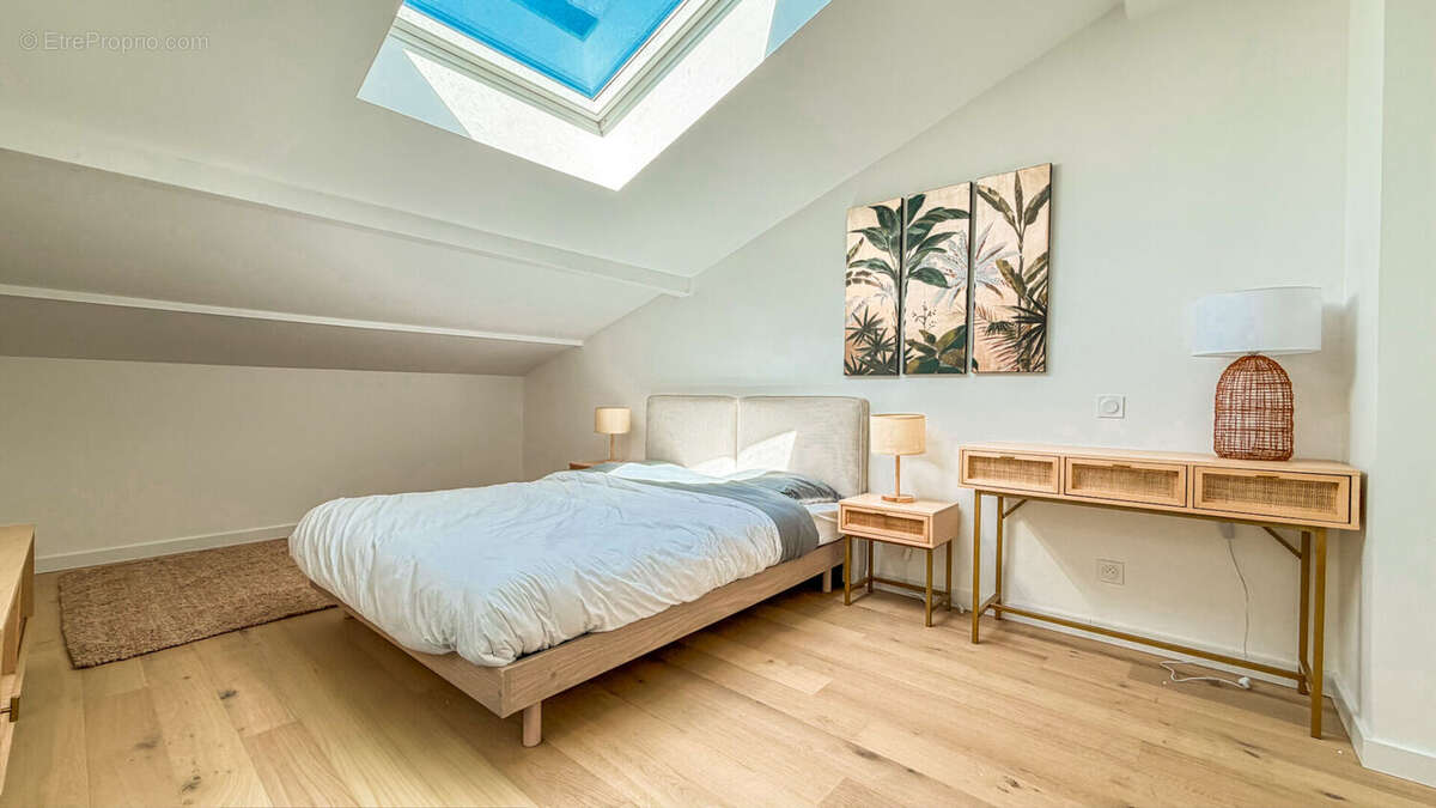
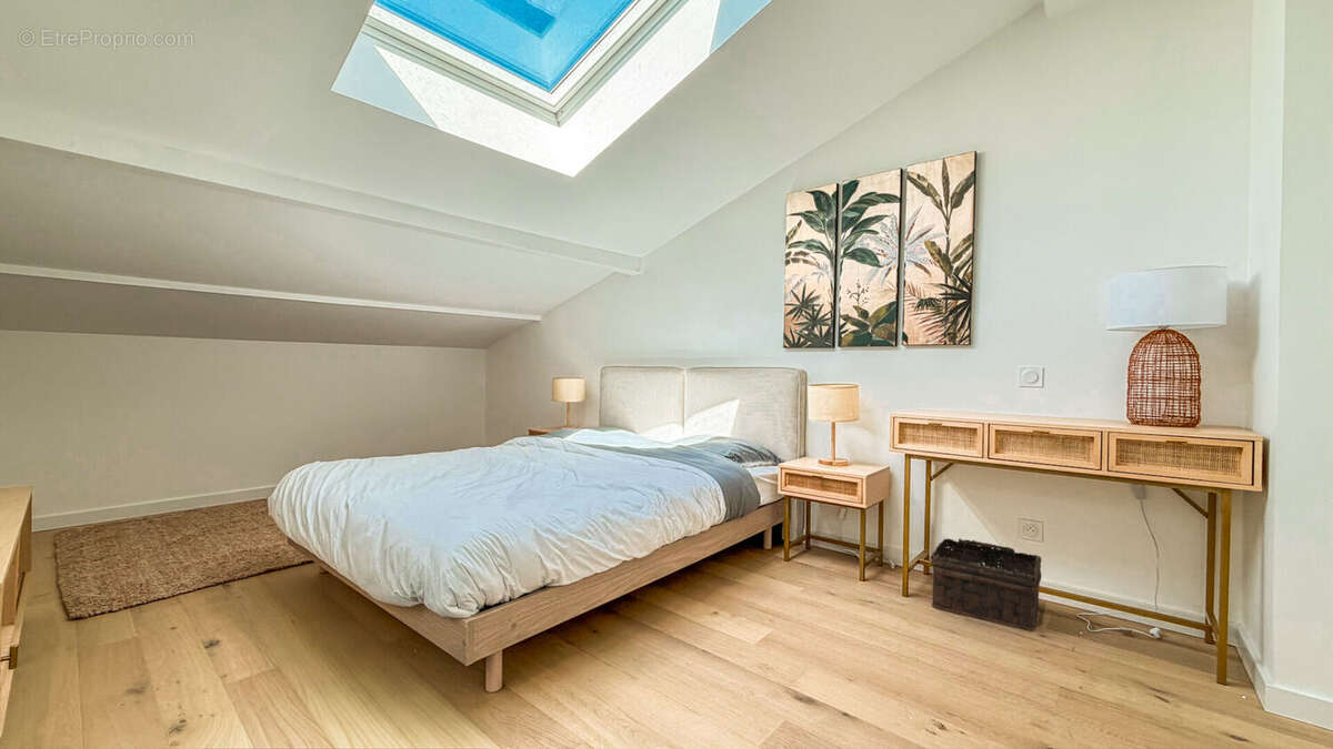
+ basket [930,537,1043,631]
